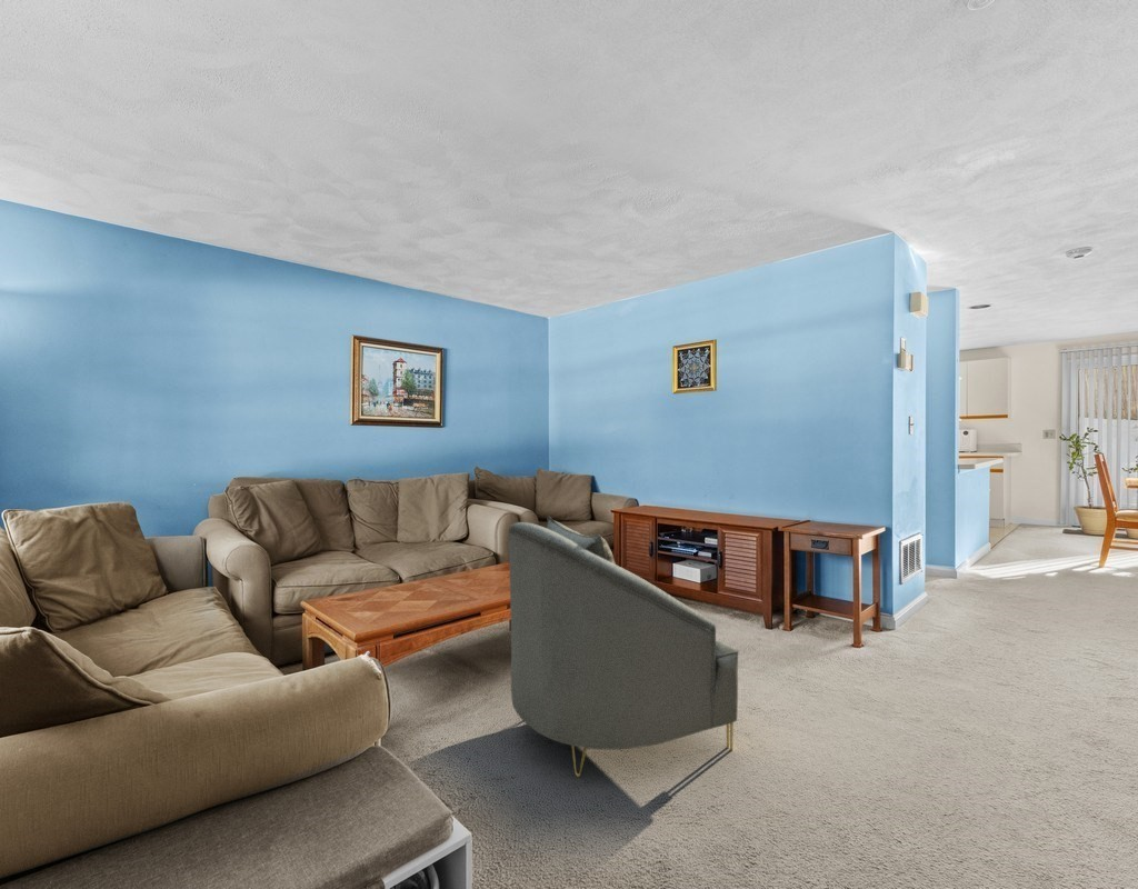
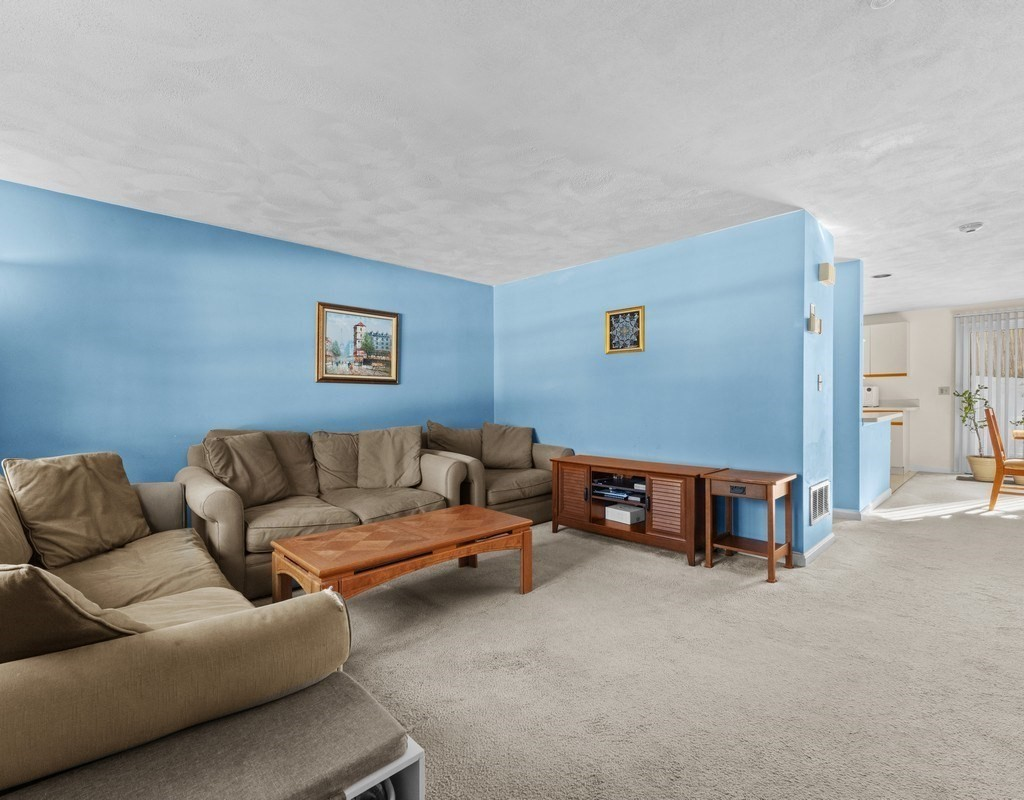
- armchair [507,515,740,778]
